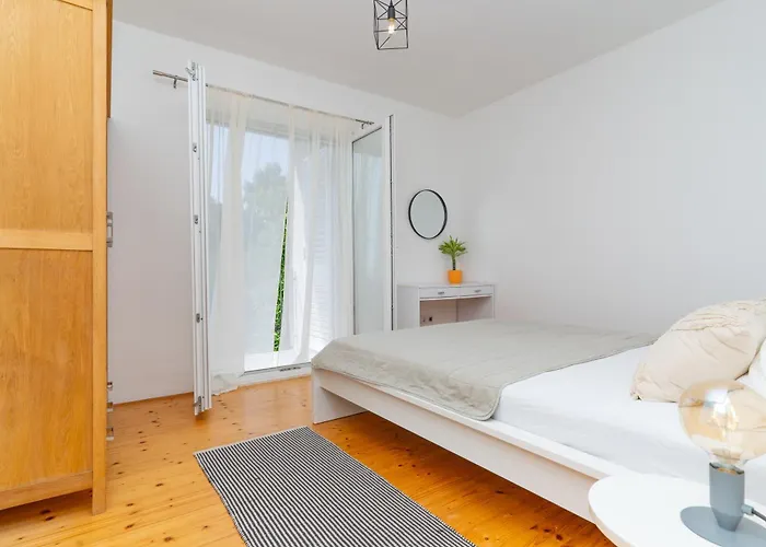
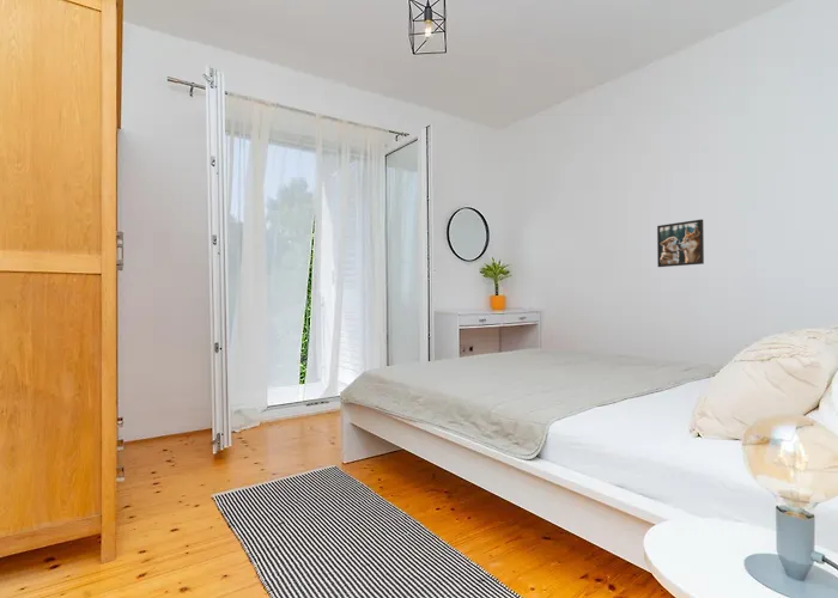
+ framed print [656,218,705,268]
